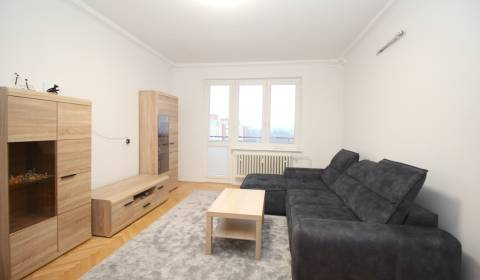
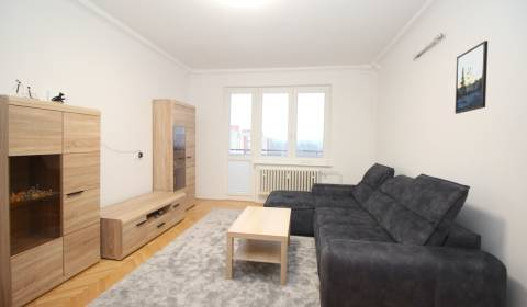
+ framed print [453,39,489,115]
